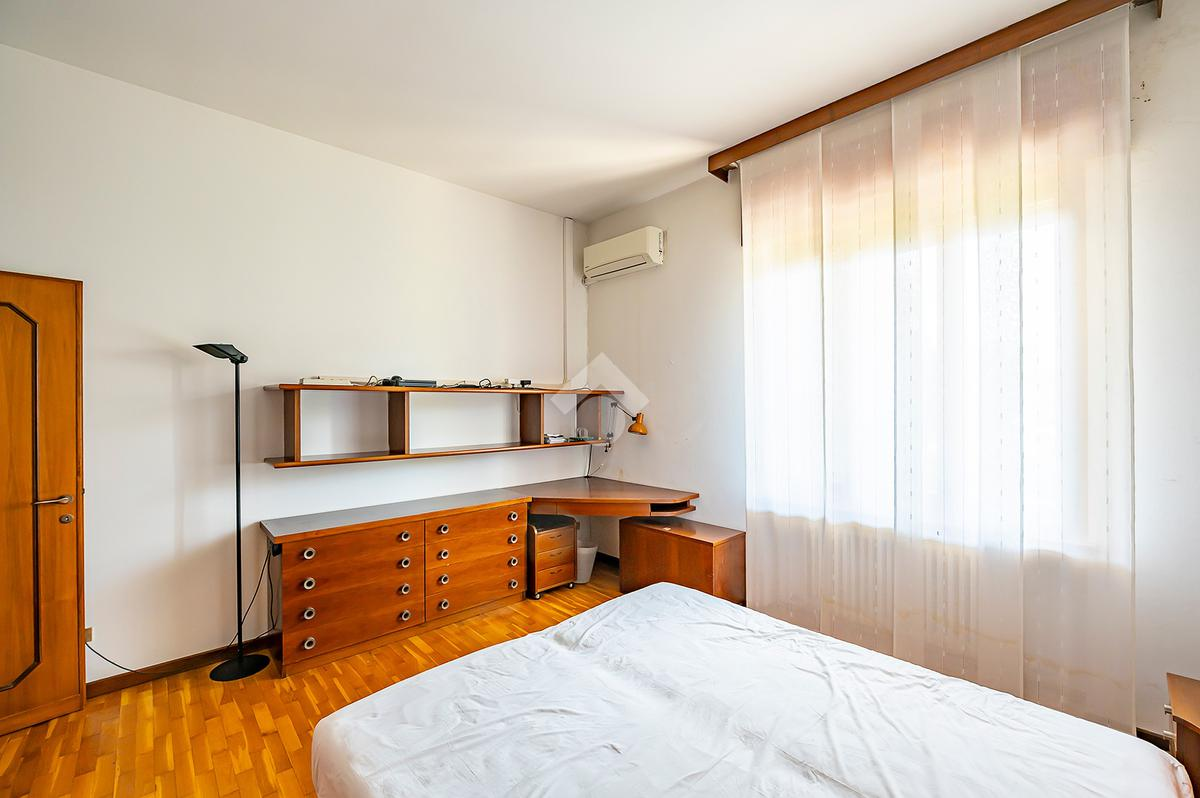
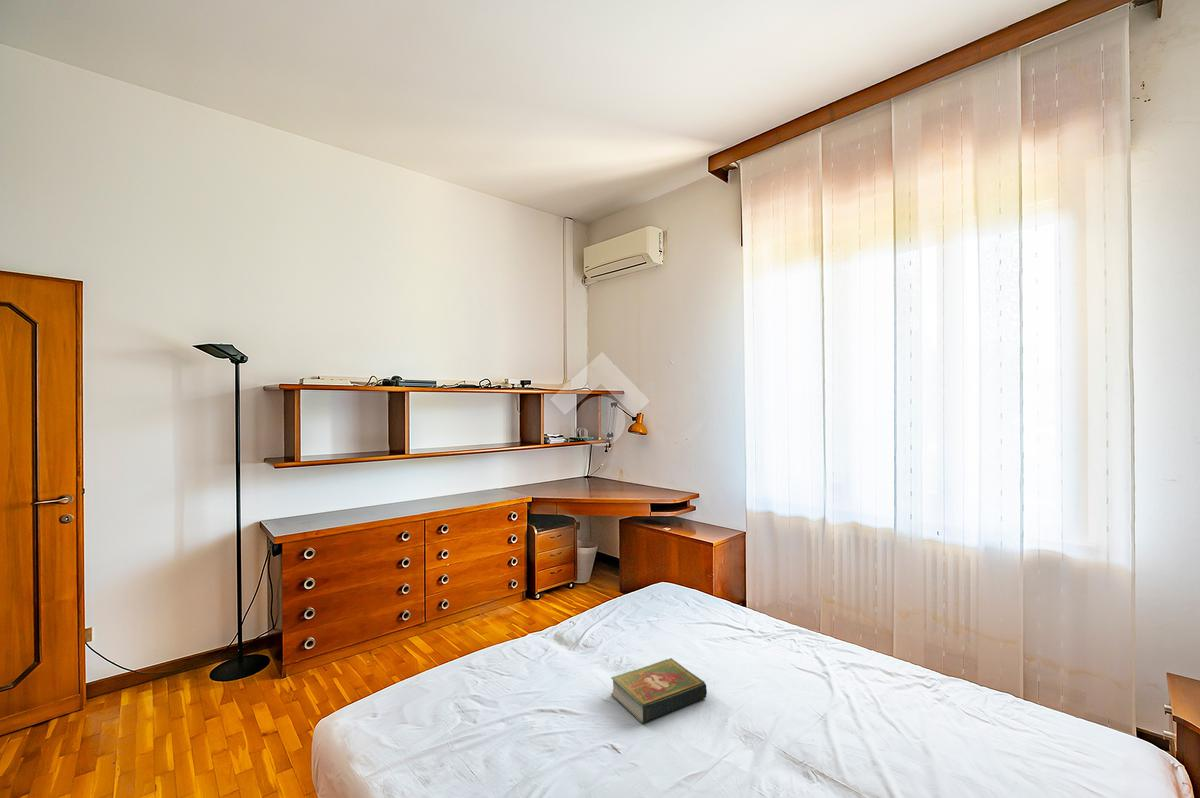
+ book [610,657,708,724]
